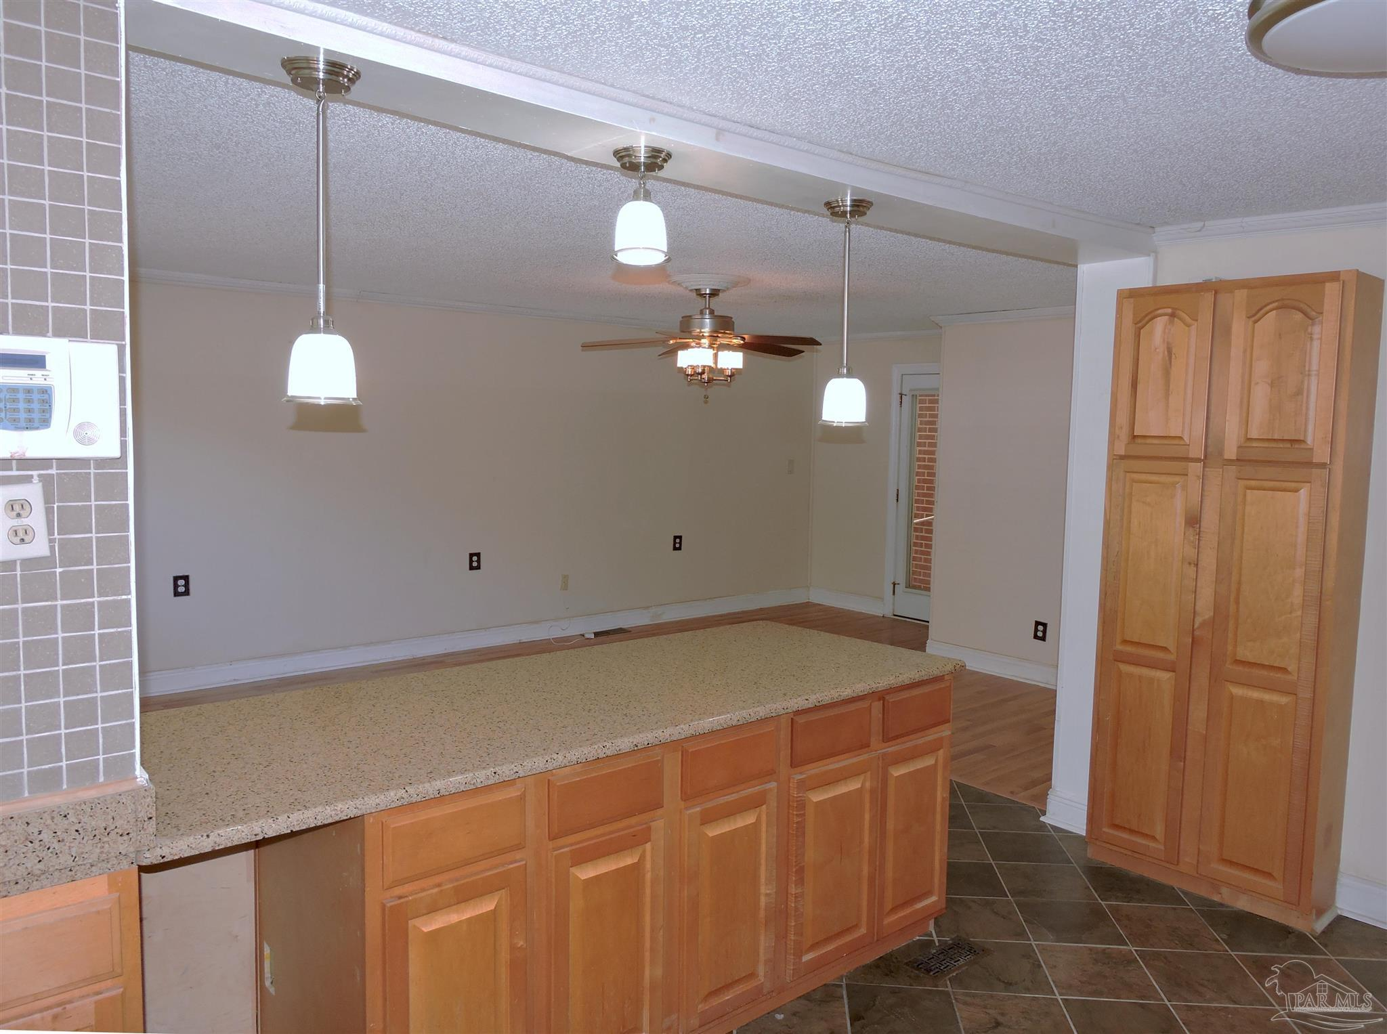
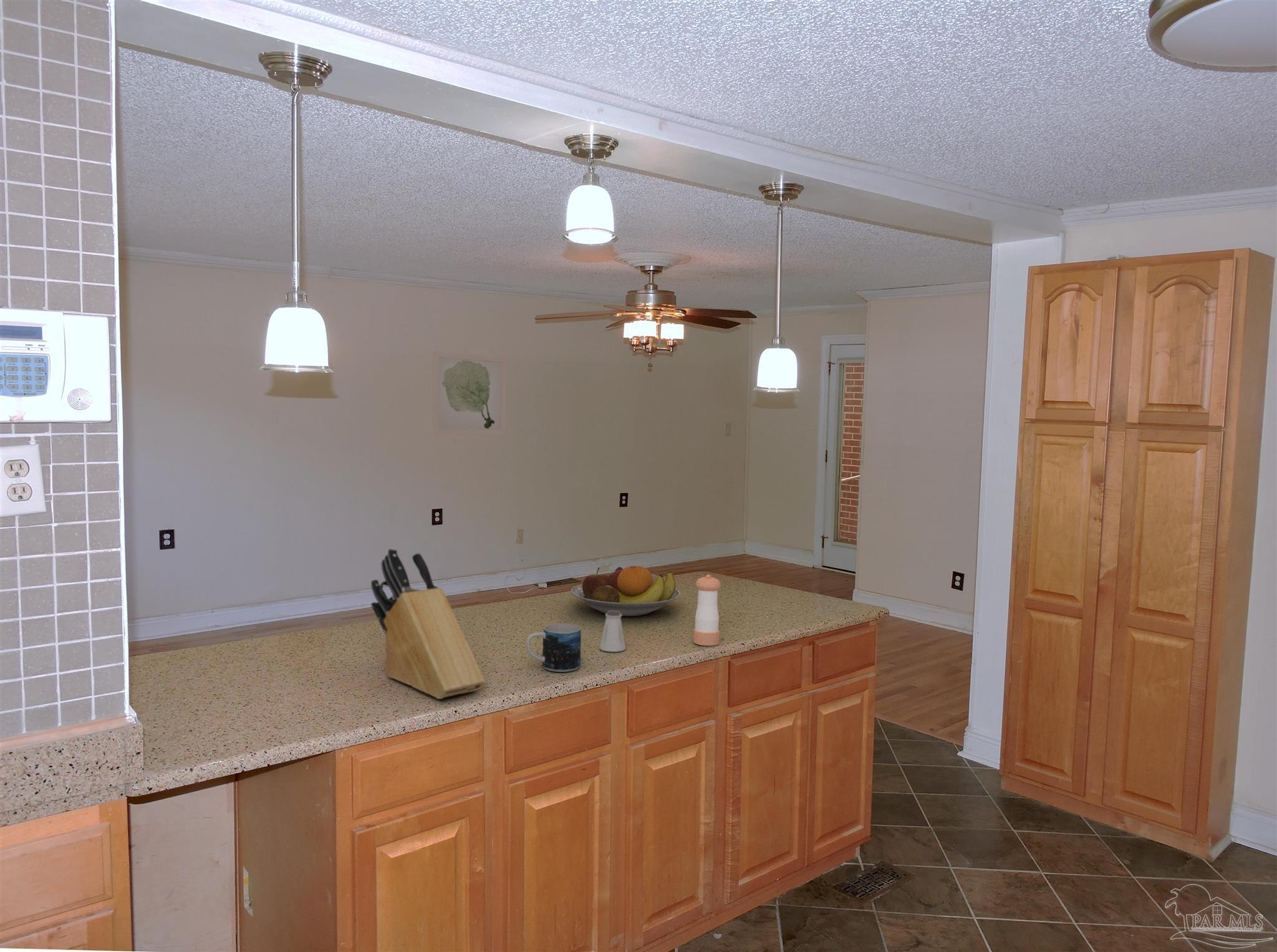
+ fruit bowl [570,565,681,617]
+ knife block [370,547,486,700]
+ mug [526,623,582,673]
+ wall art [431,350,508,436]
+ saltshaker [599,610,627,652]
+ pepper shaker [693,574,721,647]
